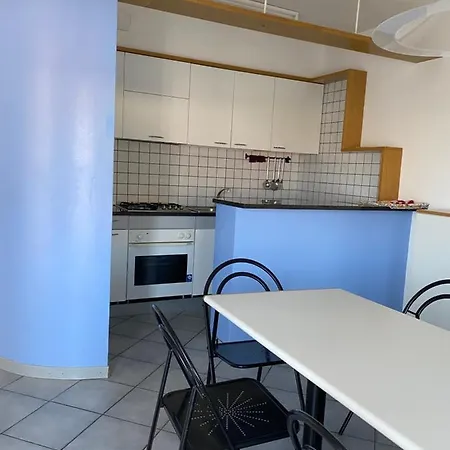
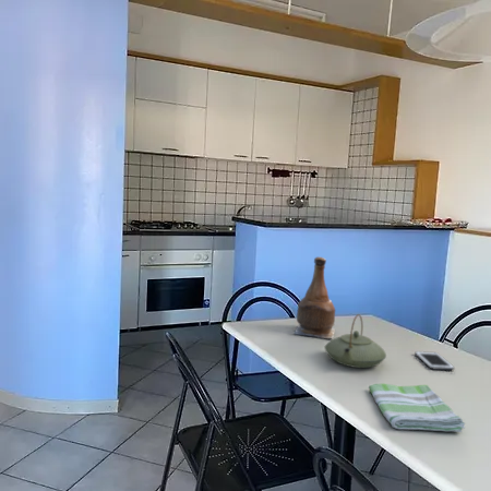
+ bottle [292,256,336,339]
+ teapot [323,313,387,369]
+ dish towel [368,383,466,433]
+ cell phone [415,350,455,371]
